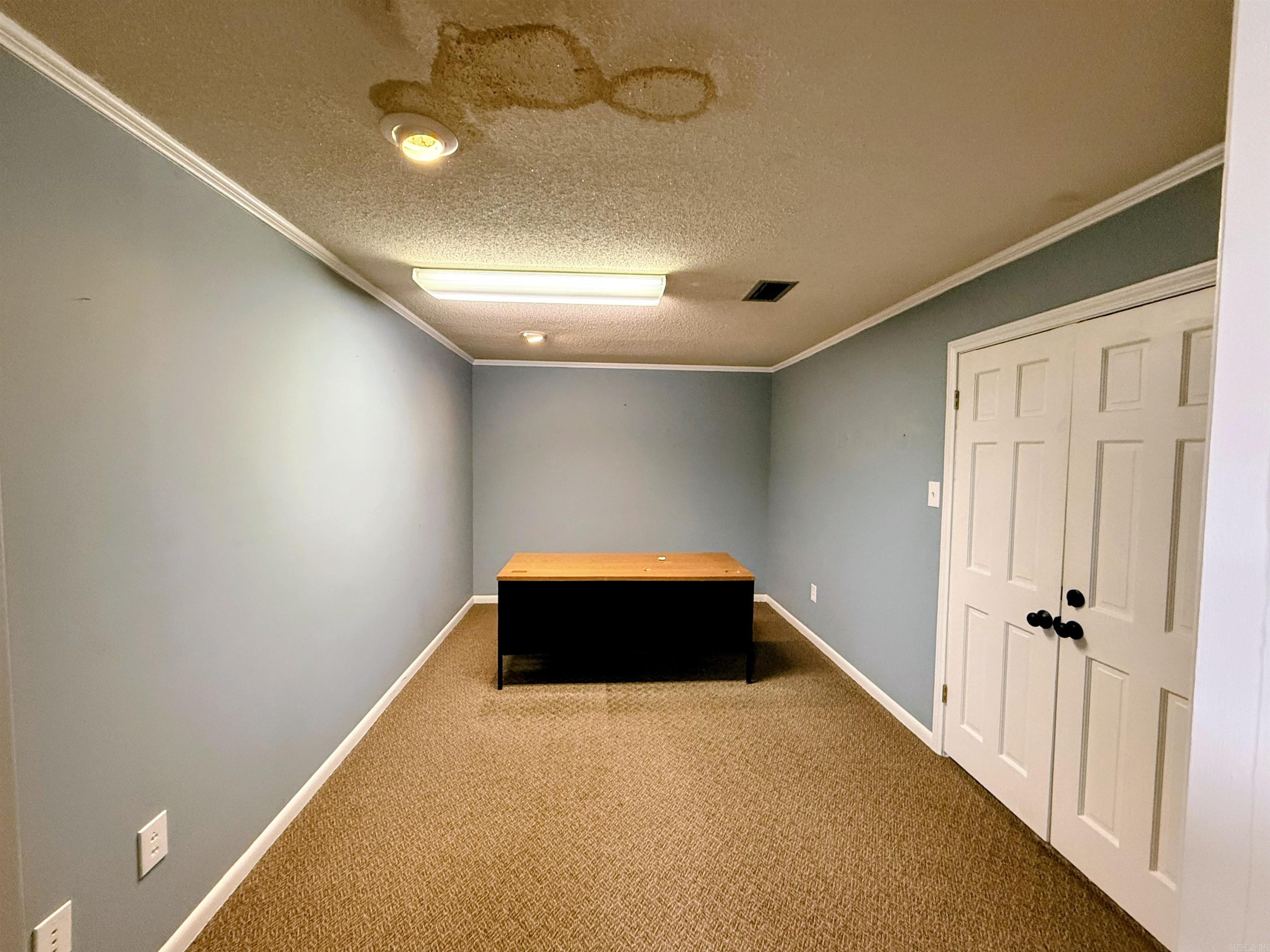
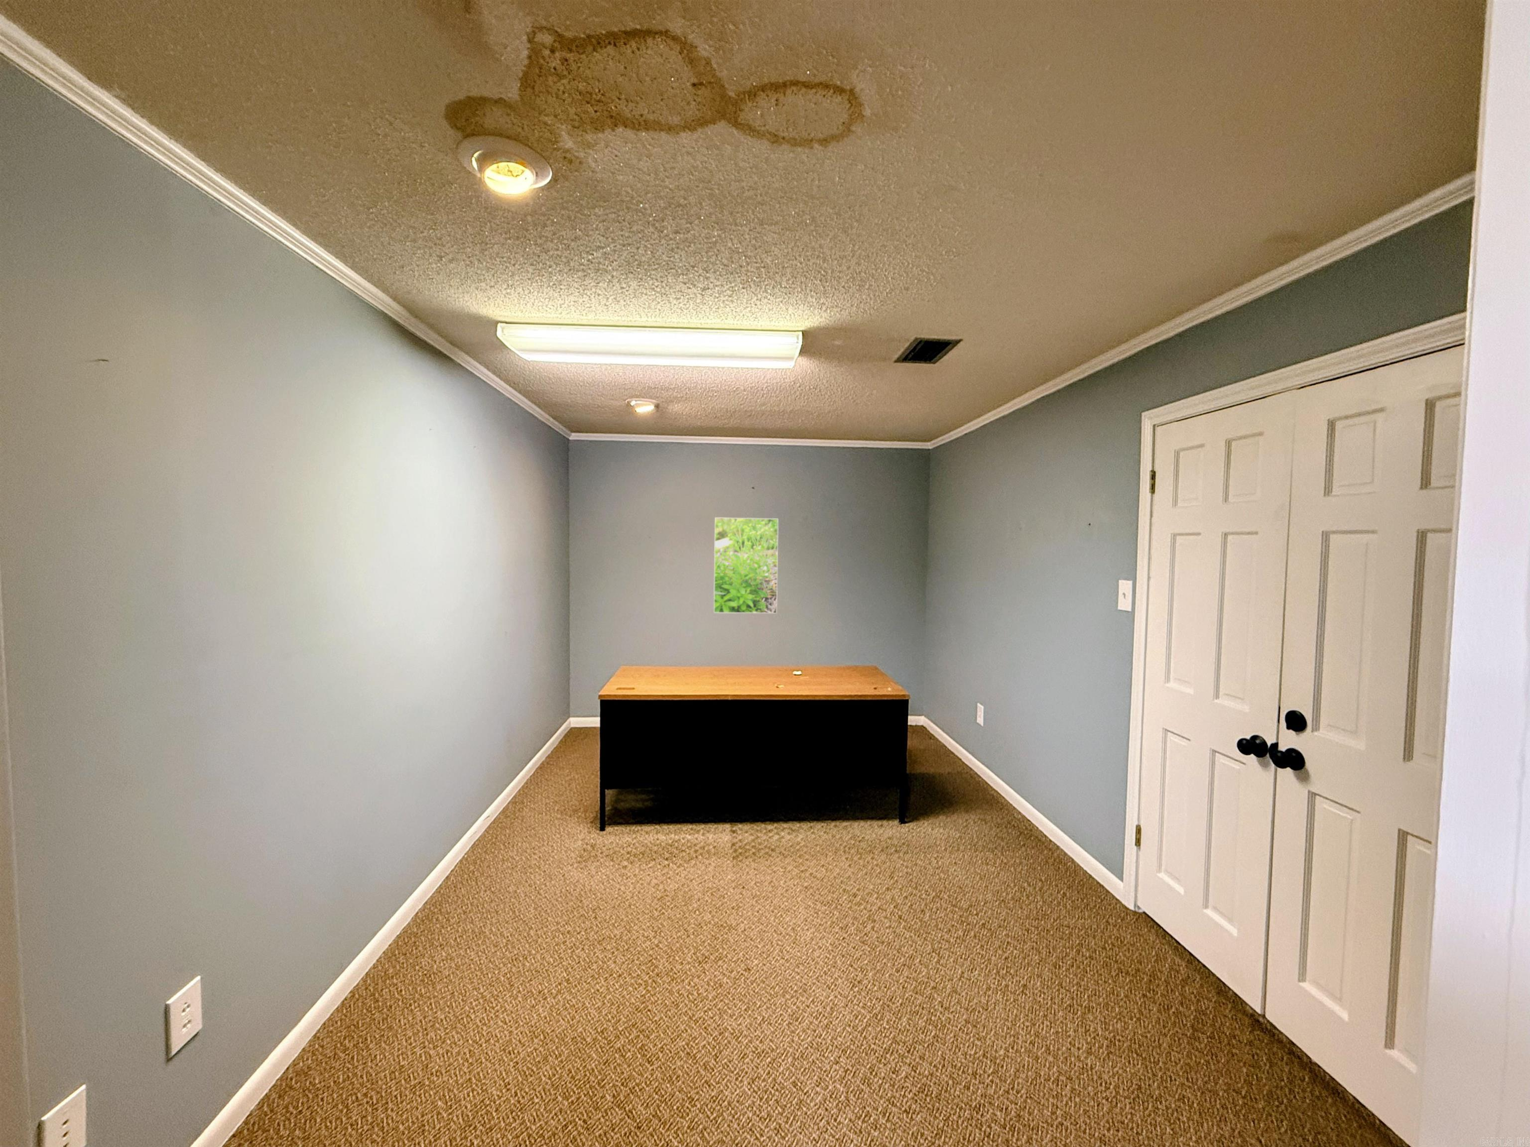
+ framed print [713,517,779,613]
